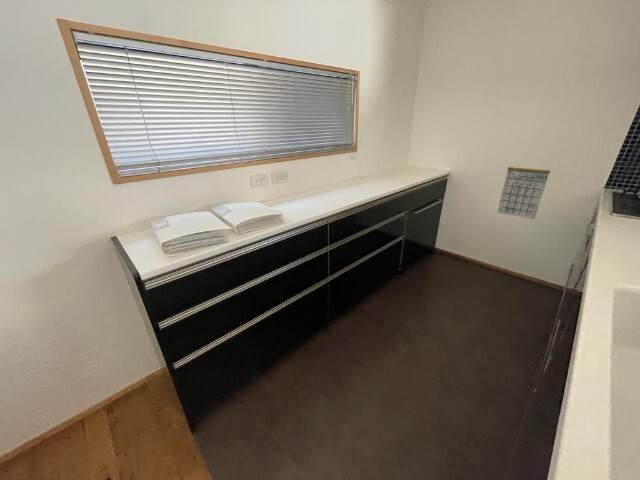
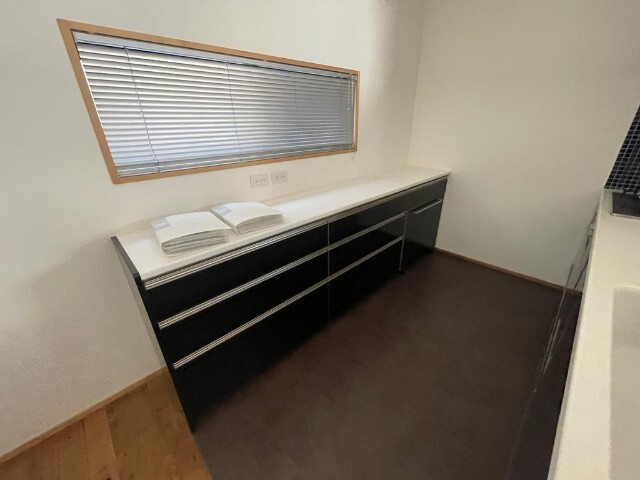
- calendar [496,156,551,220]
